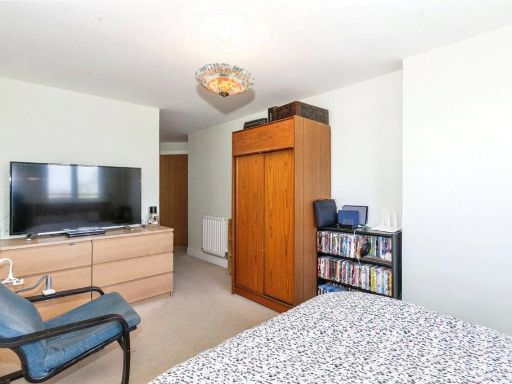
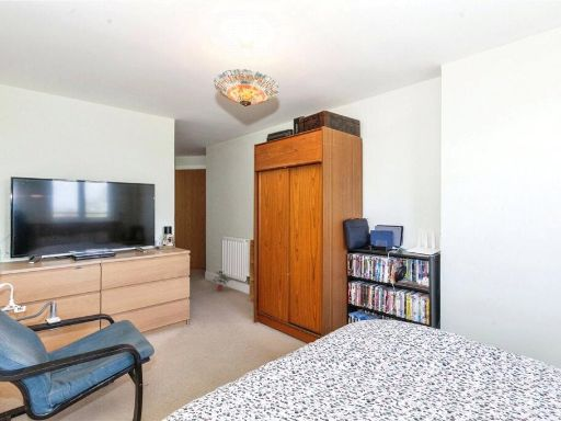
+ potted plant [211,270,232,292]
